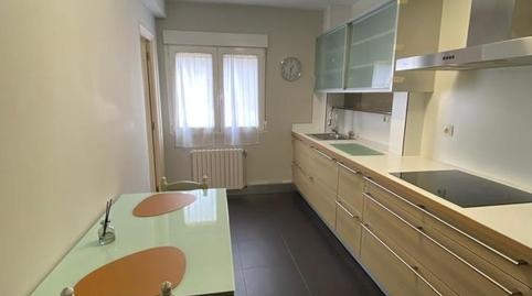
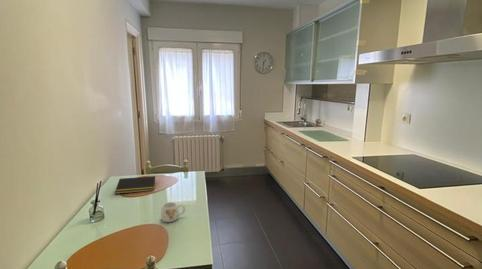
+ notepad [114,175,156,195]
+ mug [160,201,186,223]
